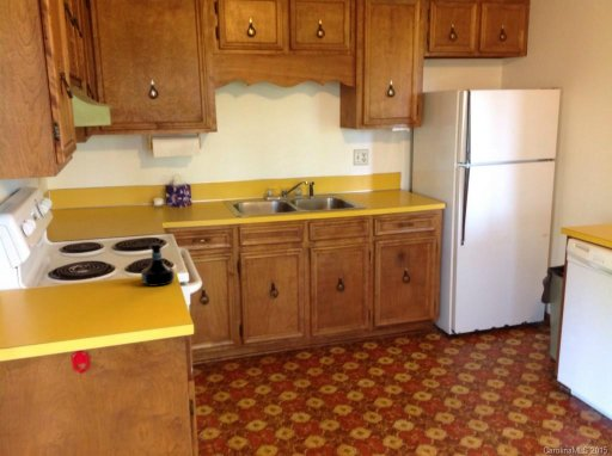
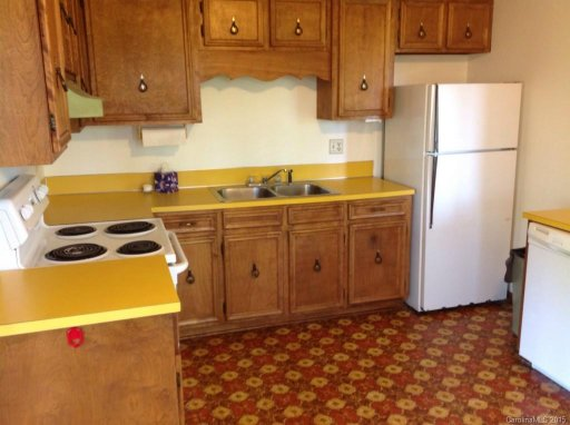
- tequila bottle [140,242,176,288]
